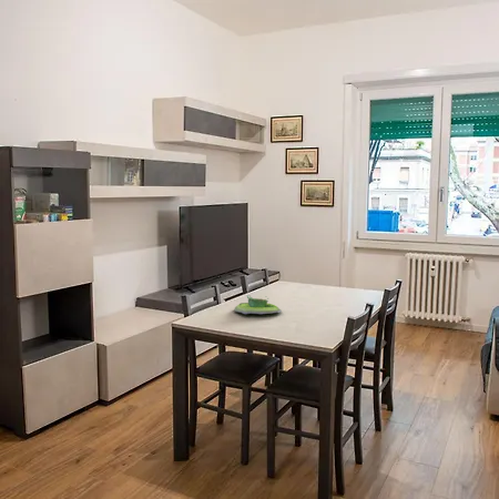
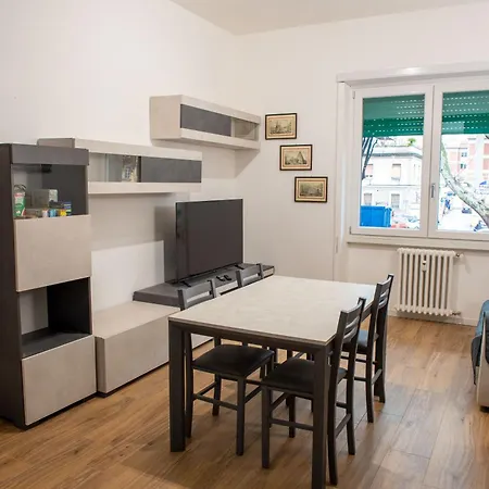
- plant pot [234,294,283,315]
